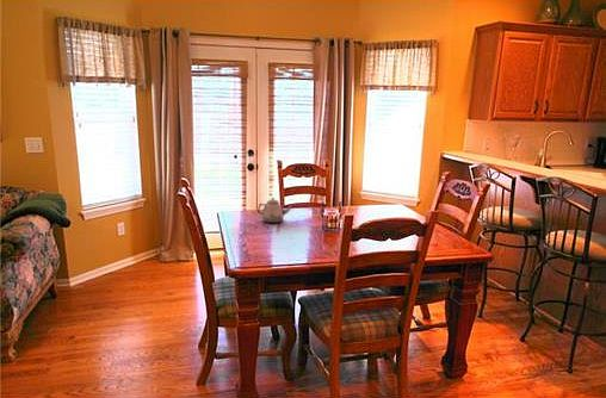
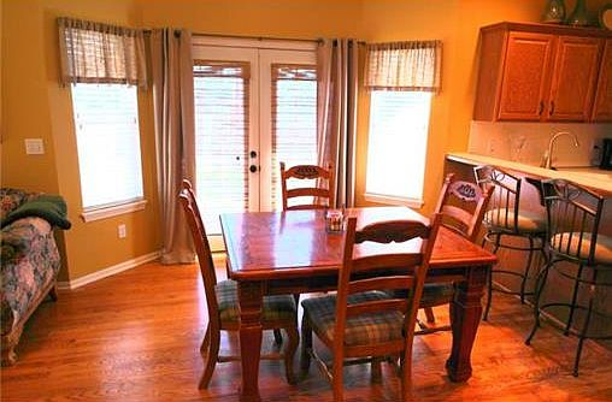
- teapot [256,197,293,224]
